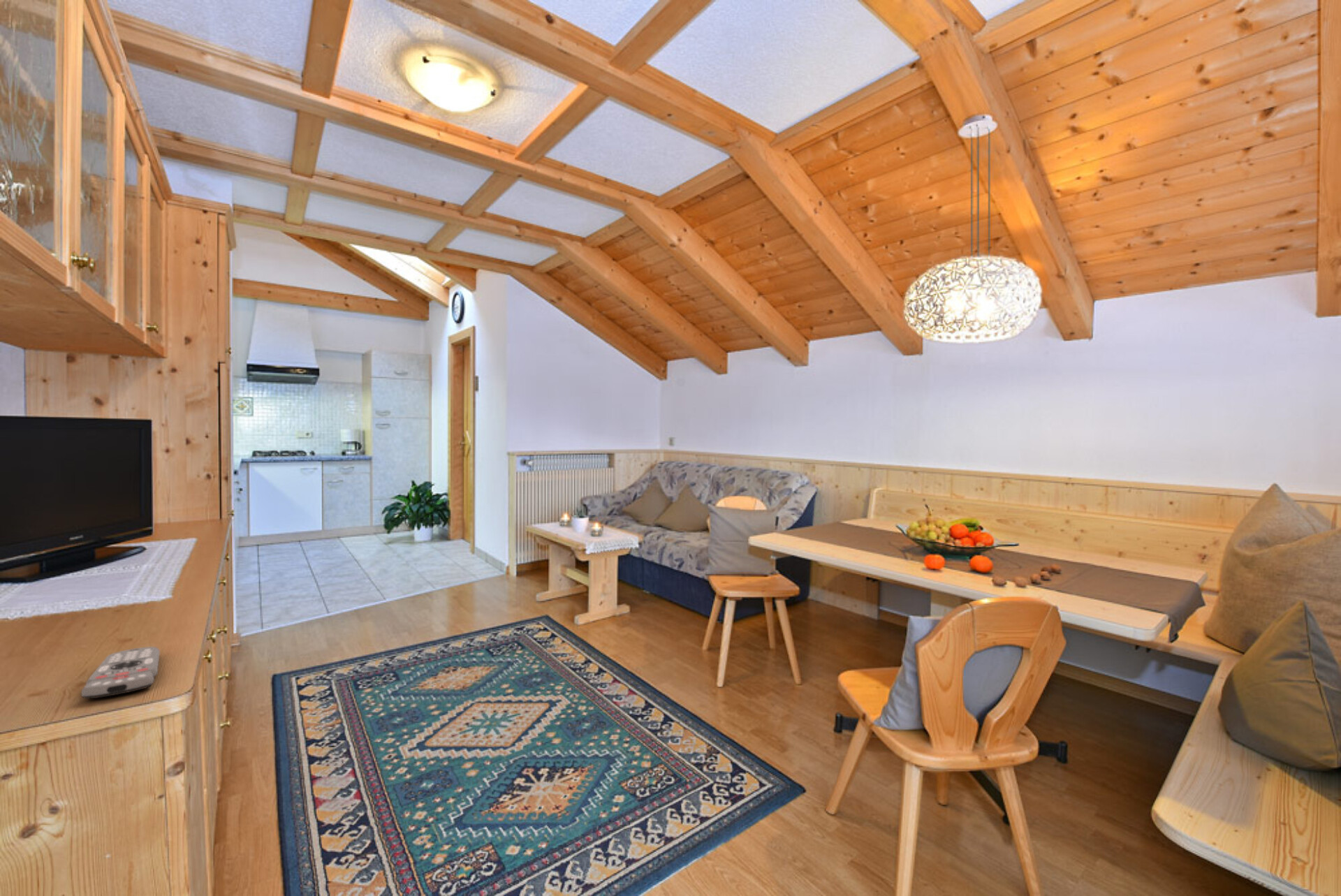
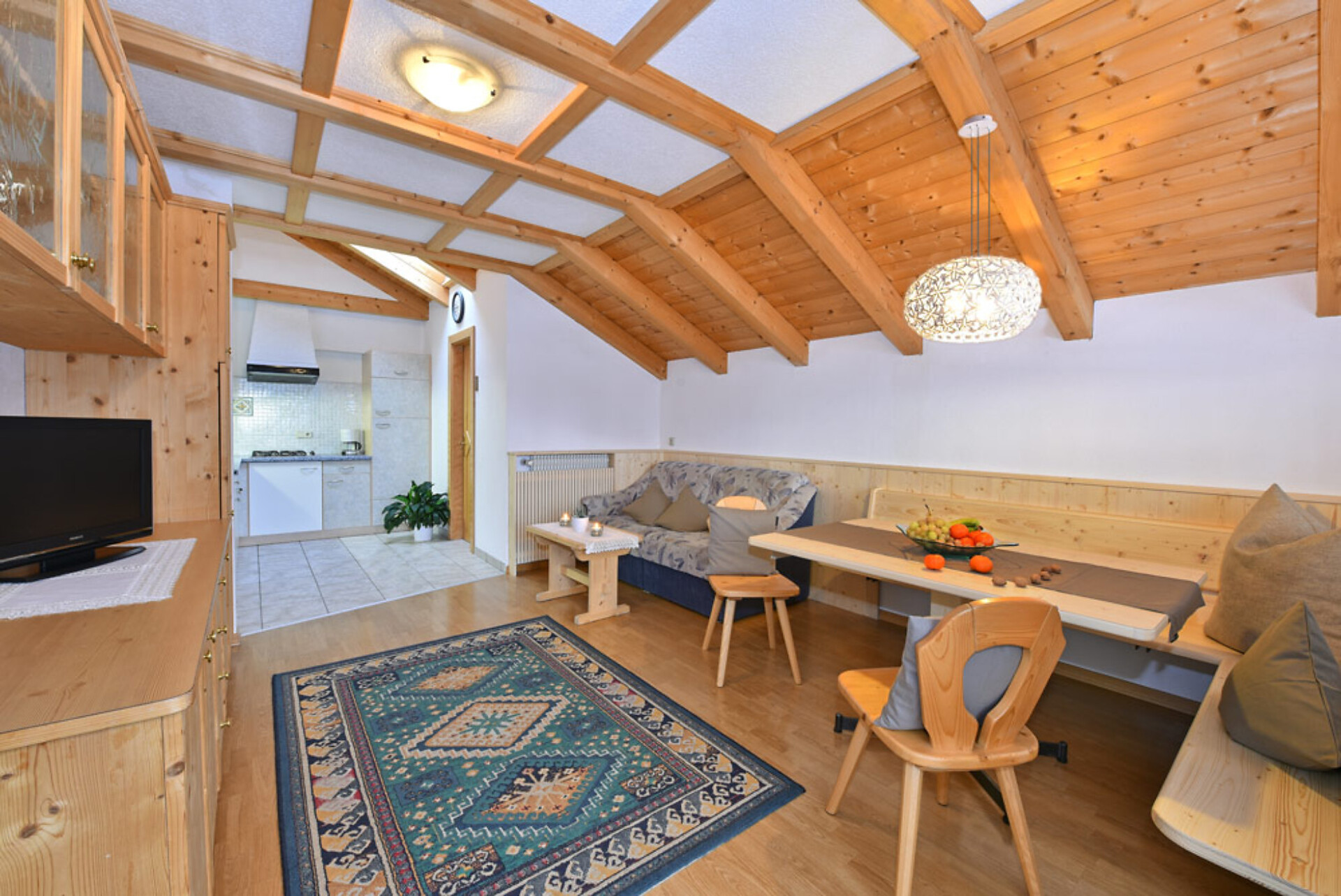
- remote control [81,646,161,700]
